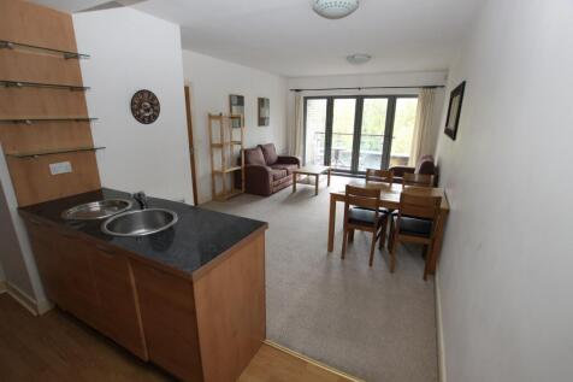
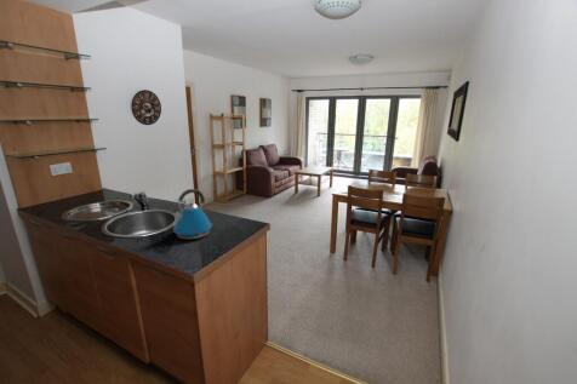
+ kettle [171,188,213,240]
